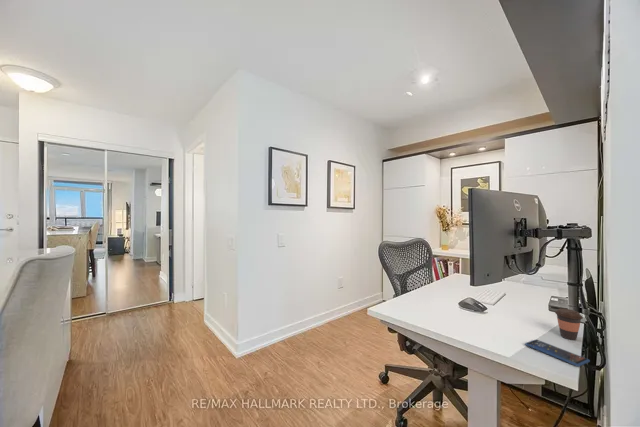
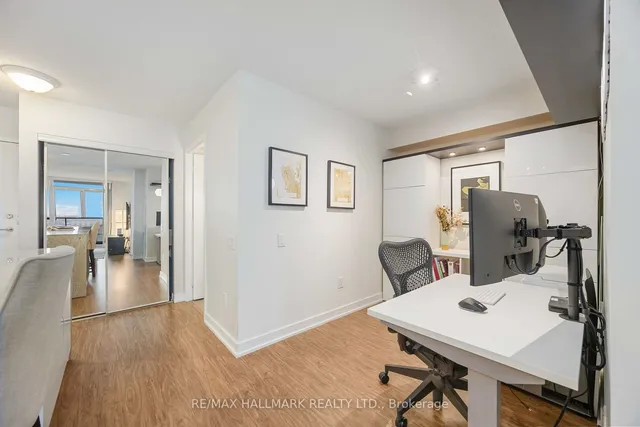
- smartphone [524,338,591,368]
- coffee cup [554,307,584,341]
